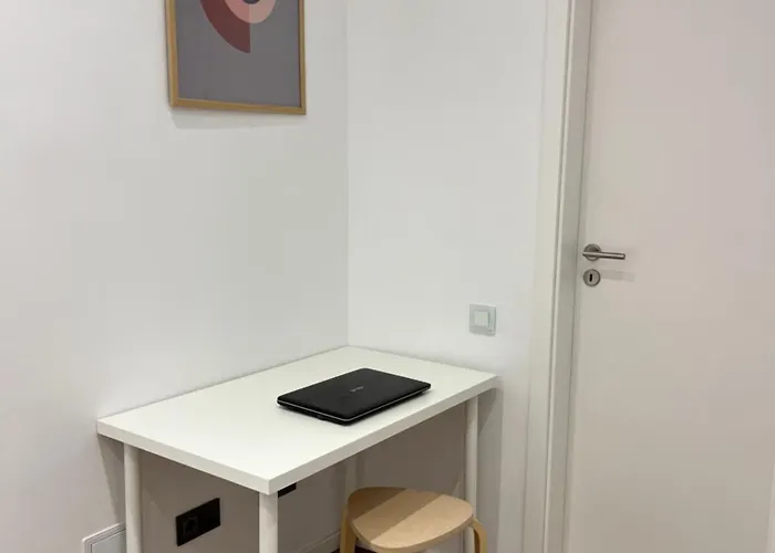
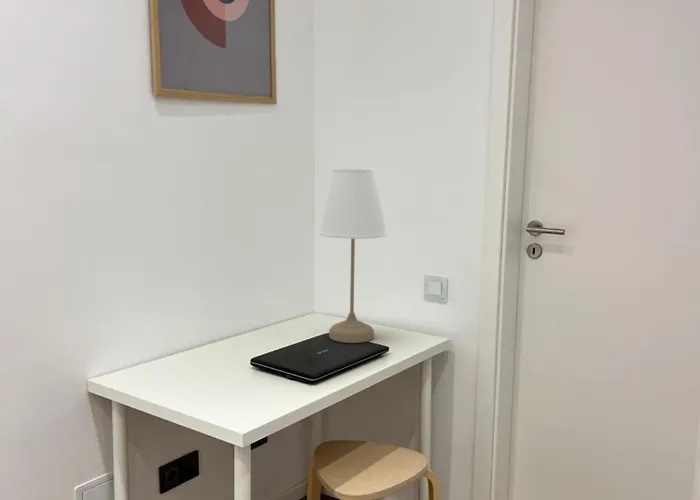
+ desk lamp [318,167,388,344]
